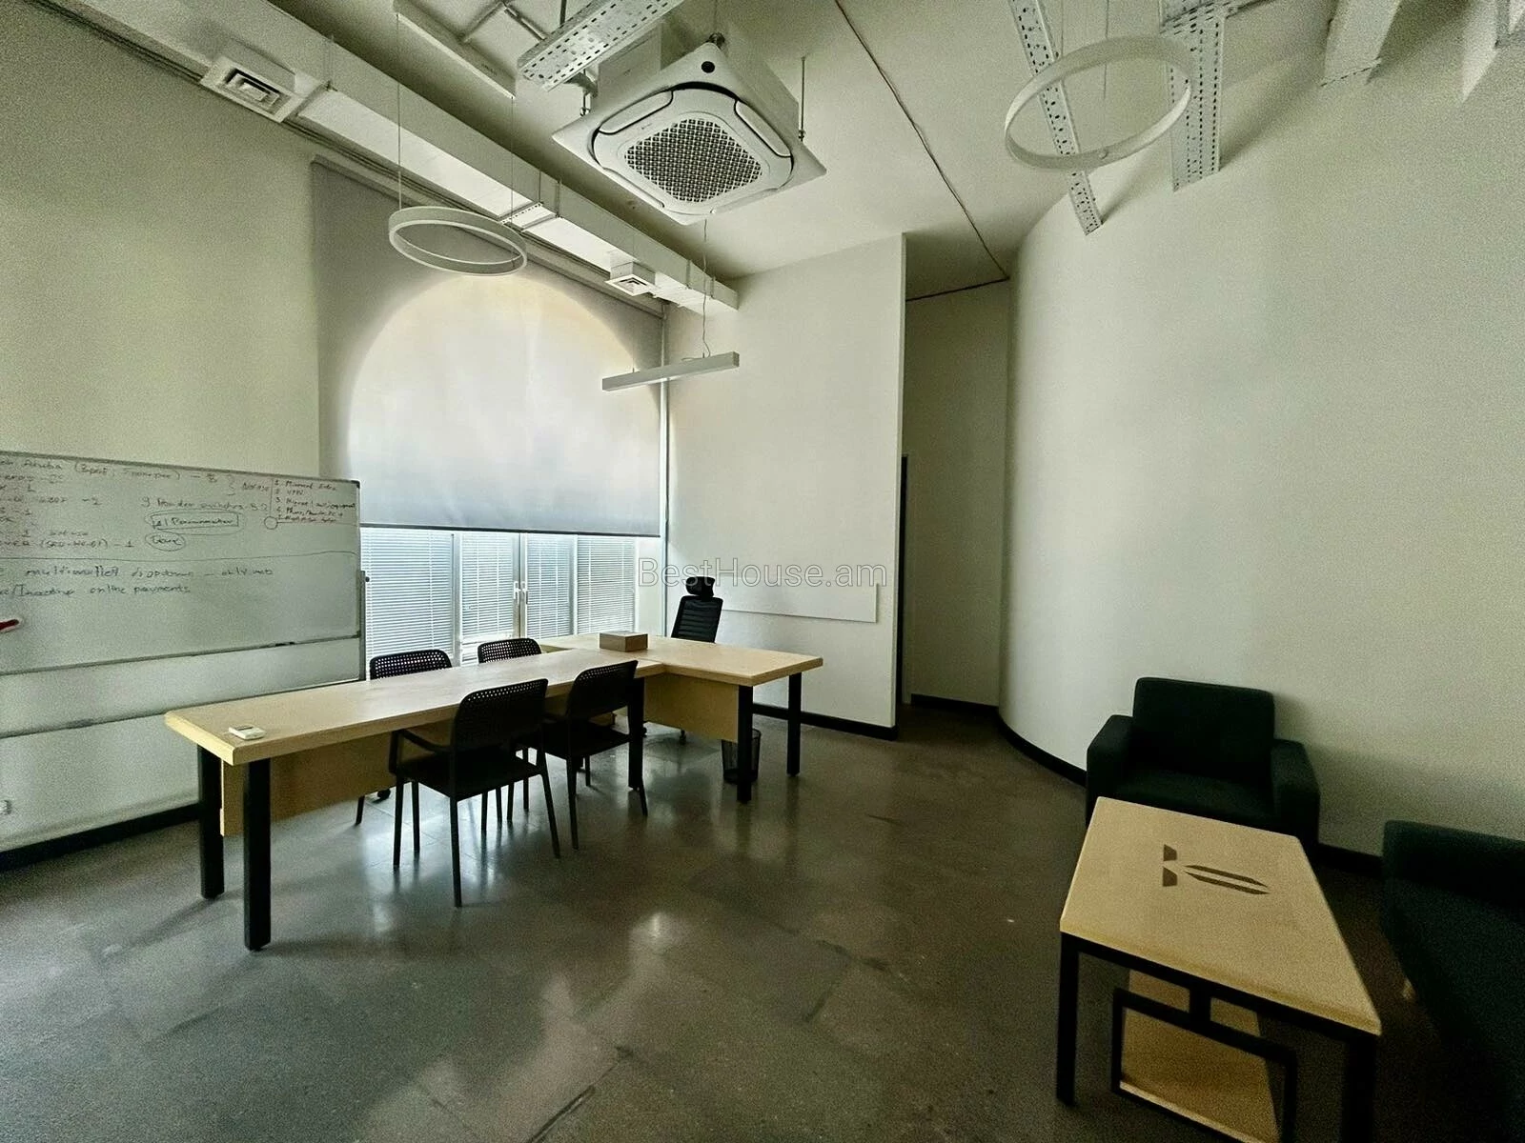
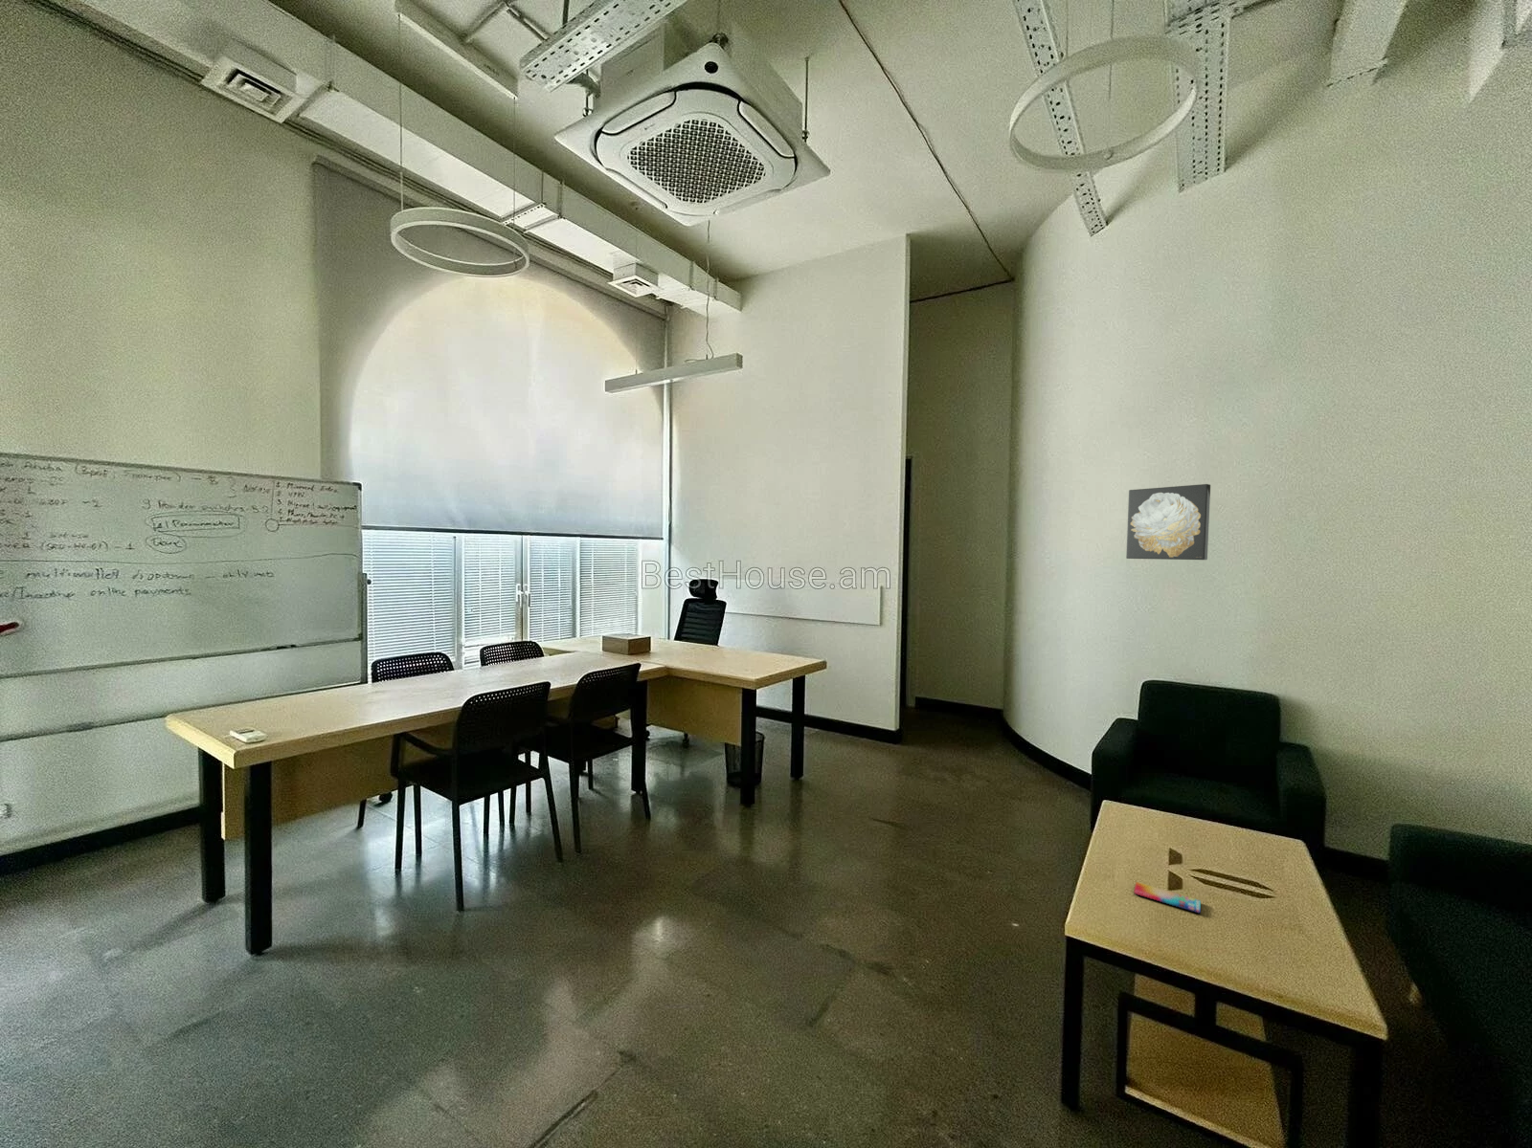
+ smartphone [1133,882,1201,914]
+ wall art [1125,484,1211,561]
